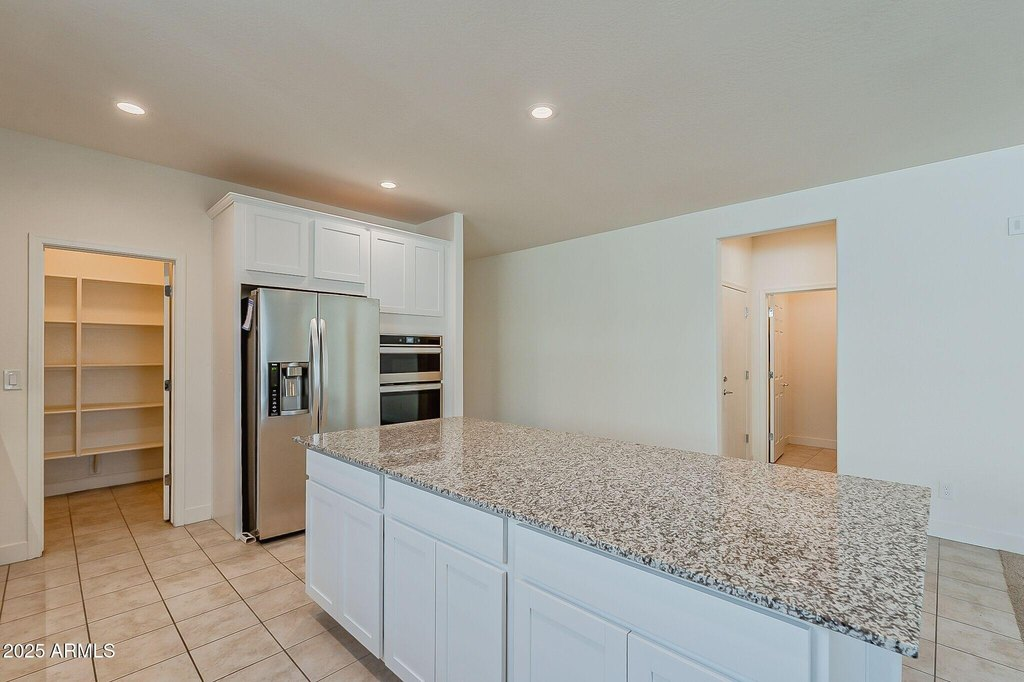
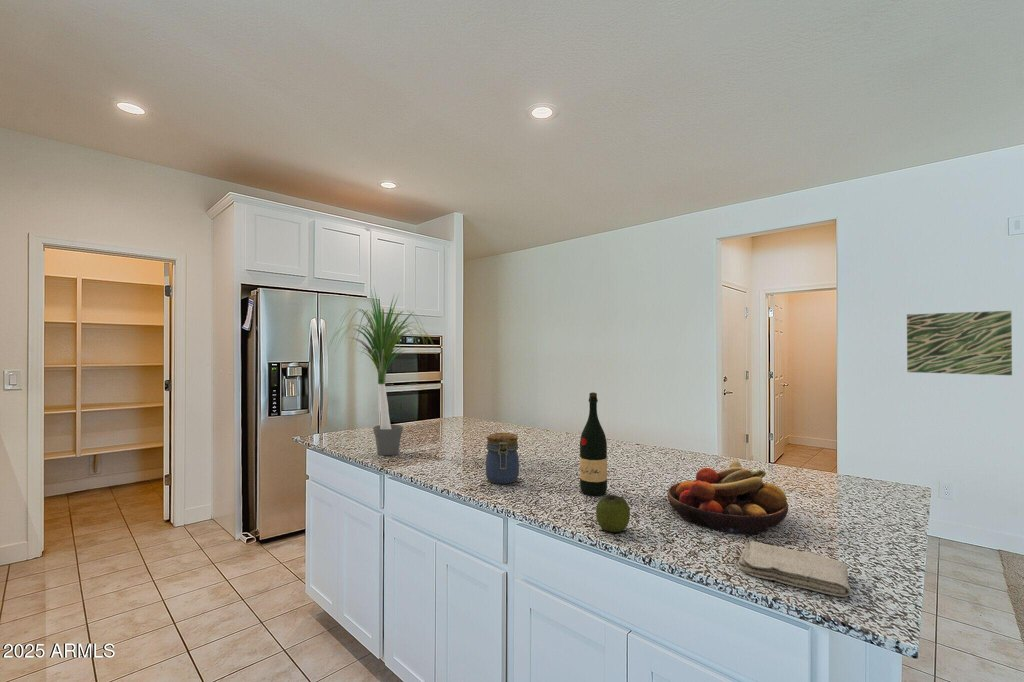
+ washcloth [738,541,852,598]
+ fruit bowl [666,460,789,536]
+ apple [595,494,631,533]
+ wall art [906,310,1013,376]
+ wine bottle [579,391,608,497]
+ potted plant [324,287,439,456]
+ jar [485,432,520,485]
